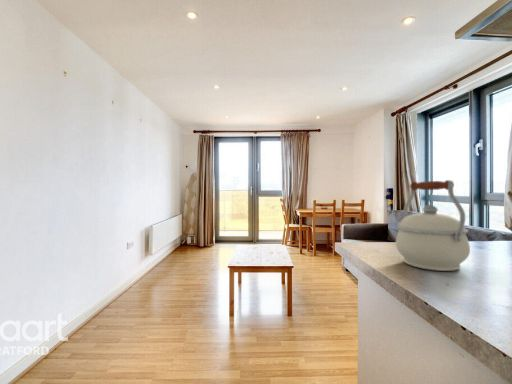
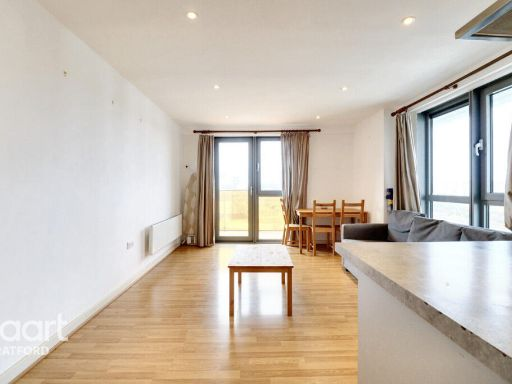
- kettle [395,179,471,272]
